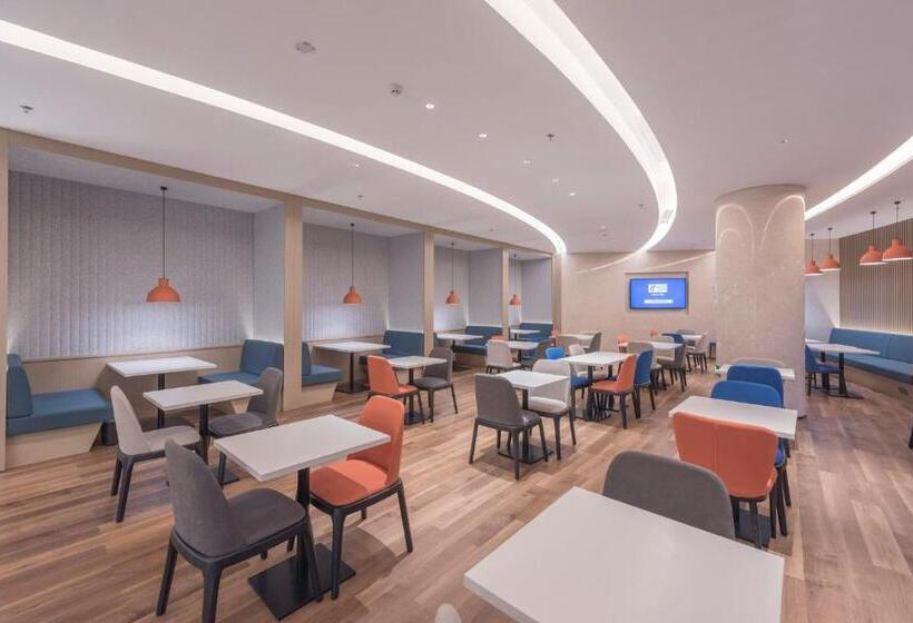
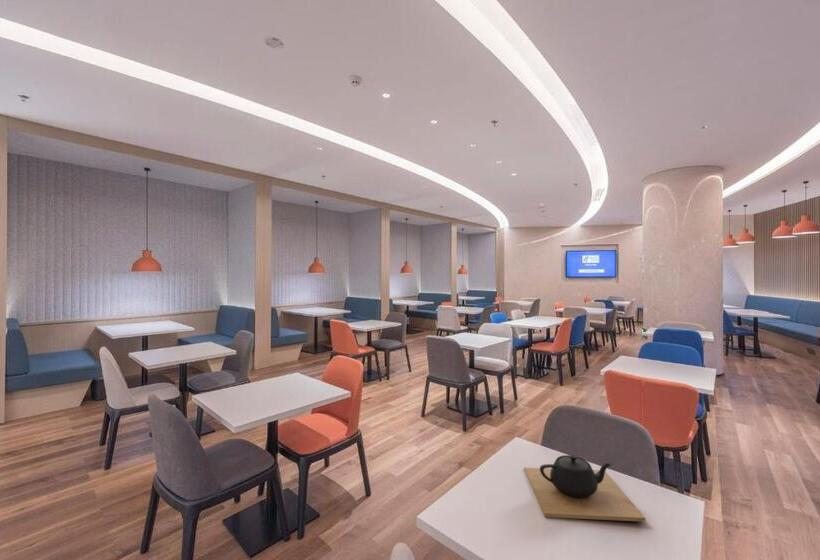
+ teapot [523,454,647,523]
